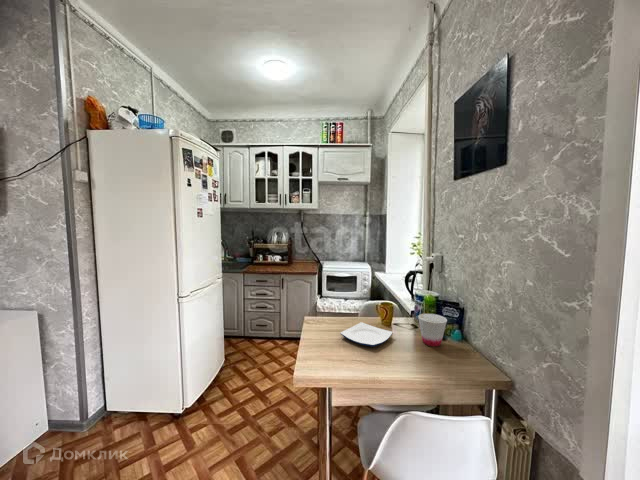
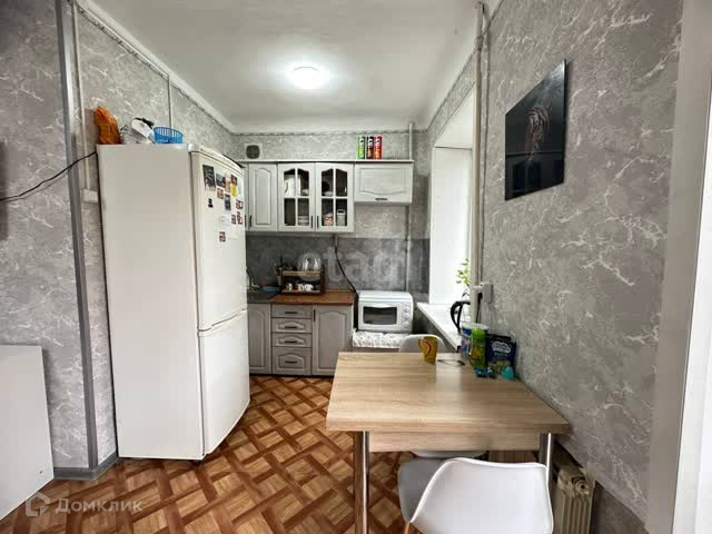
- plate [339,321,394,348]
- cup [417,312,448,348]
